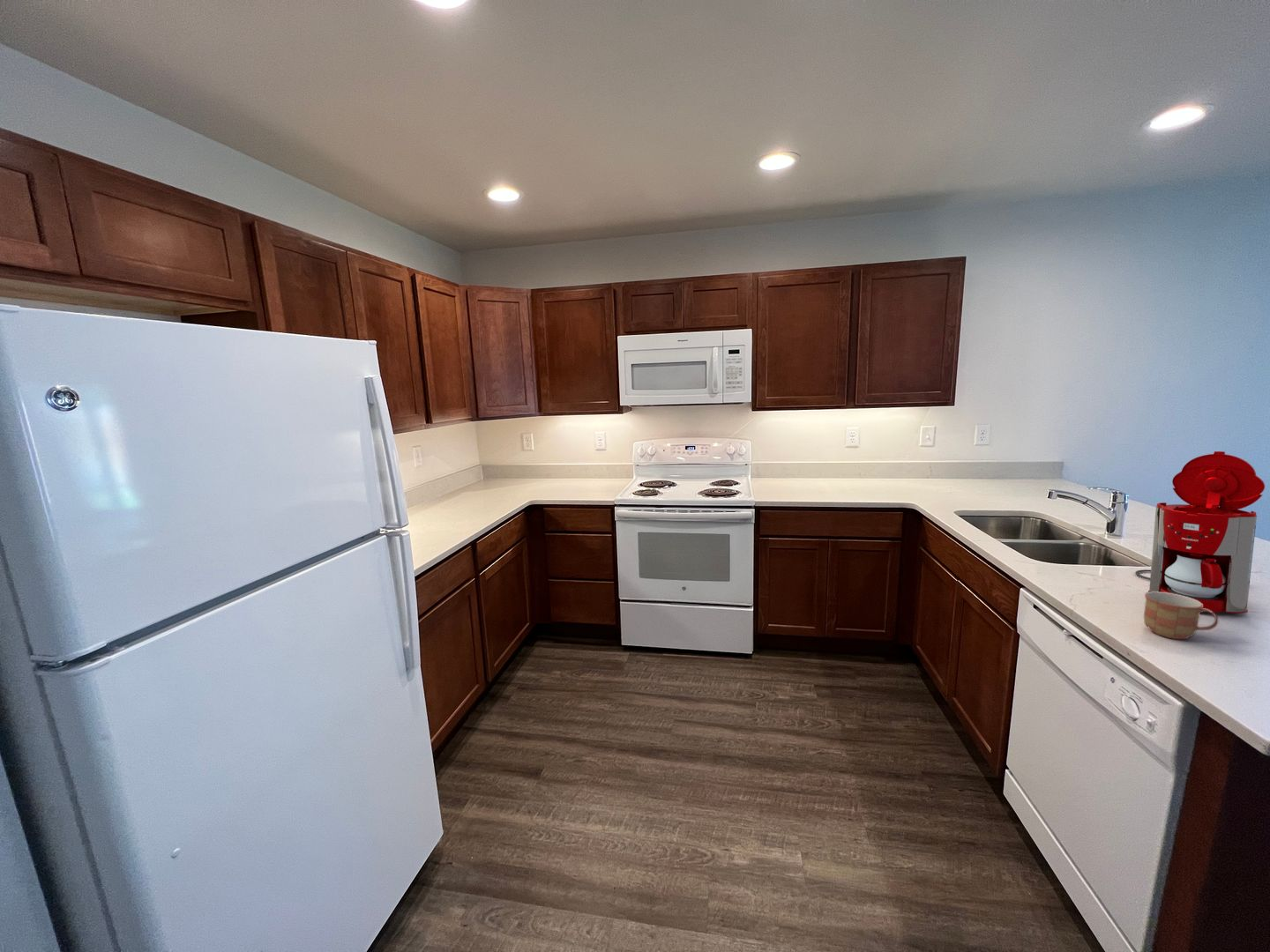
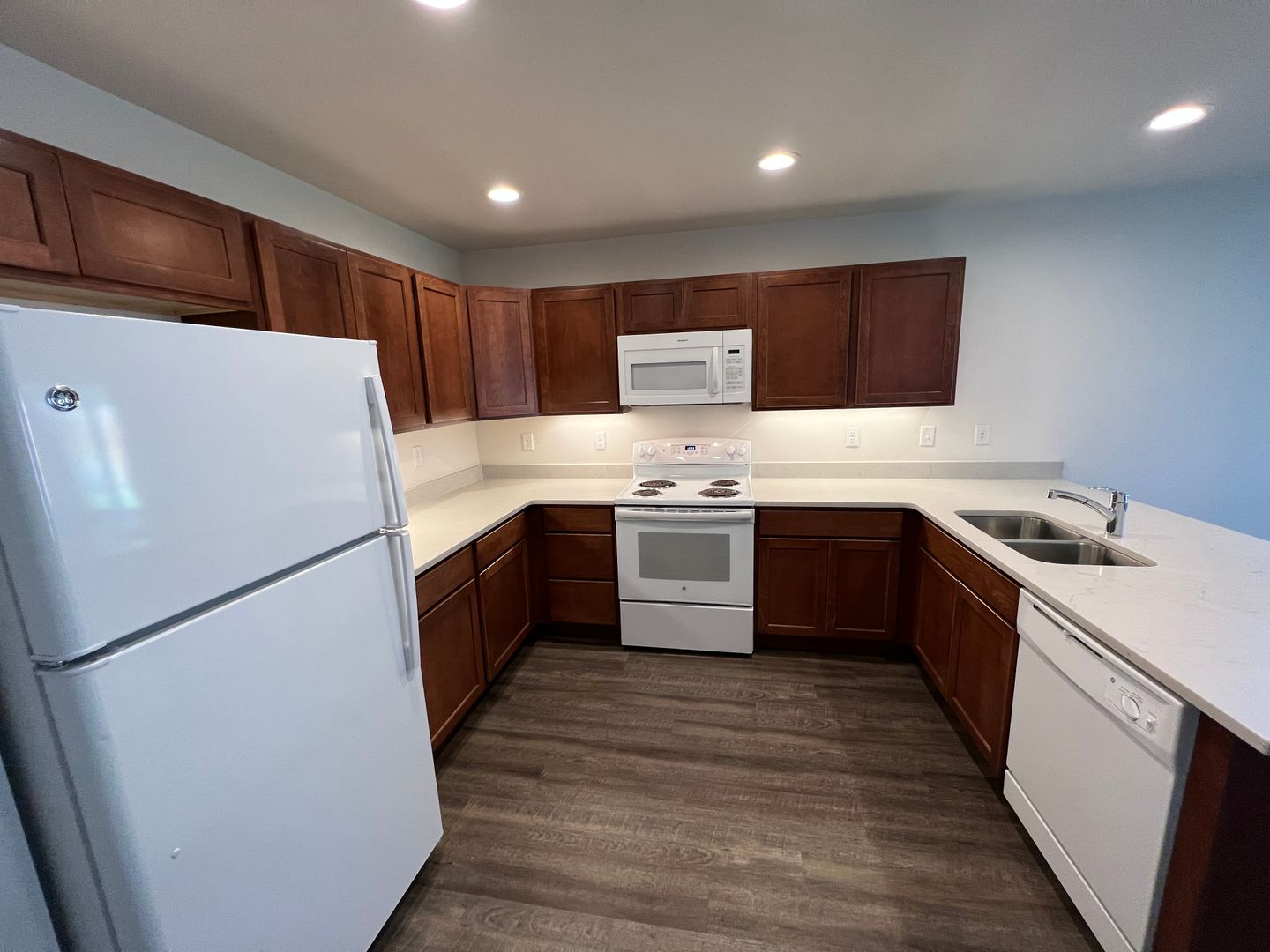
- mug [1143,591,1219,640]
- coffee maker [1134,450,1266,614]
